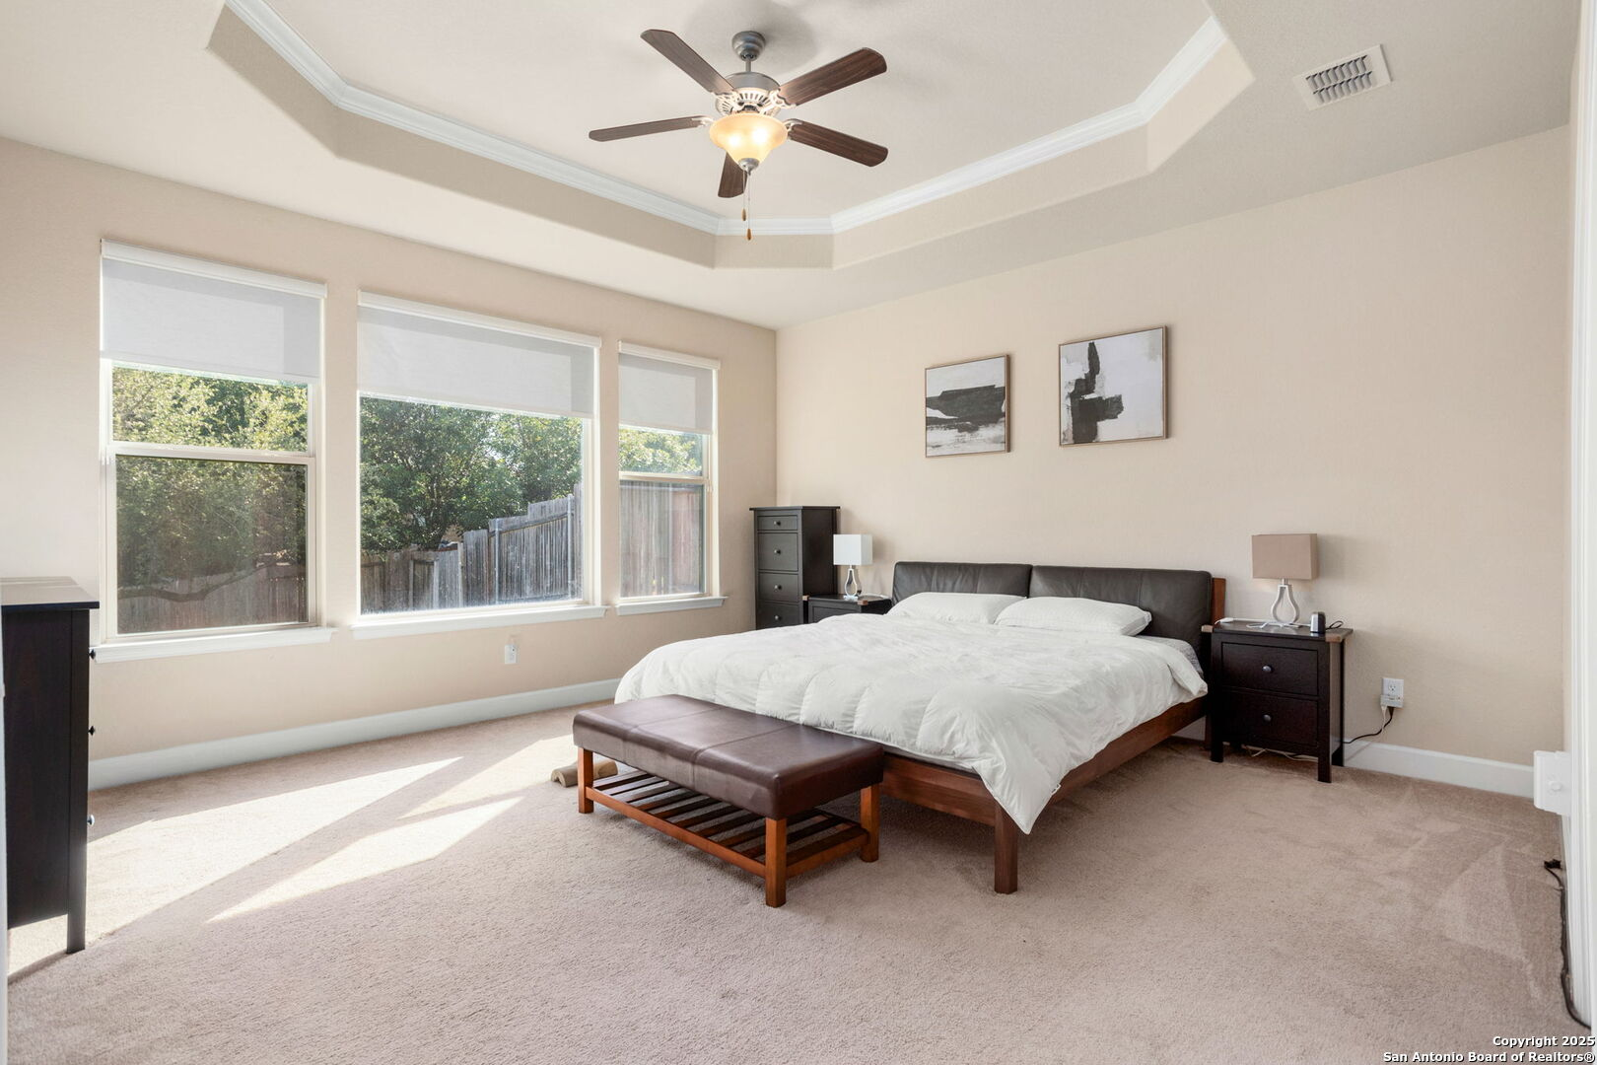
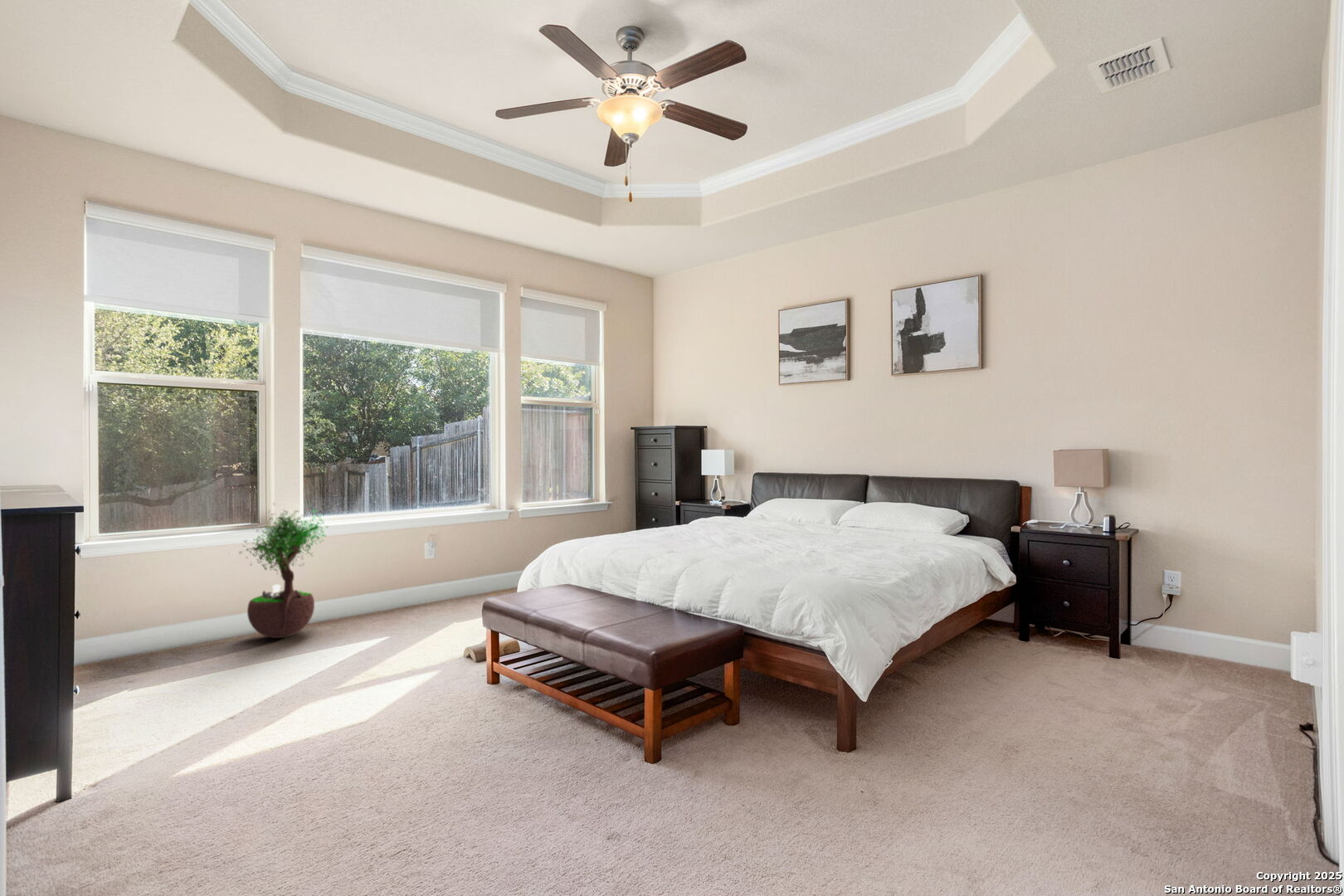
+ potted tree [238,503,329,639]
